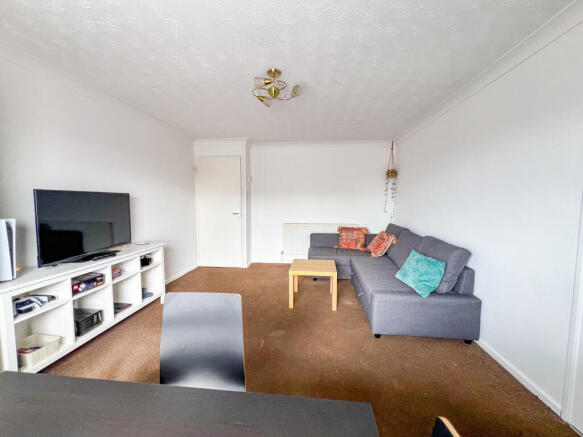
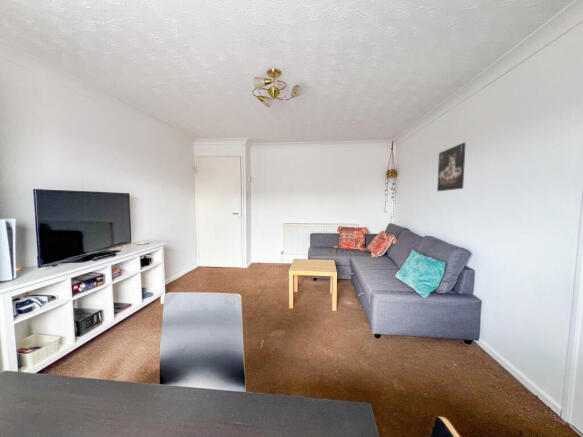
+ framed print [436,142,467,192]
